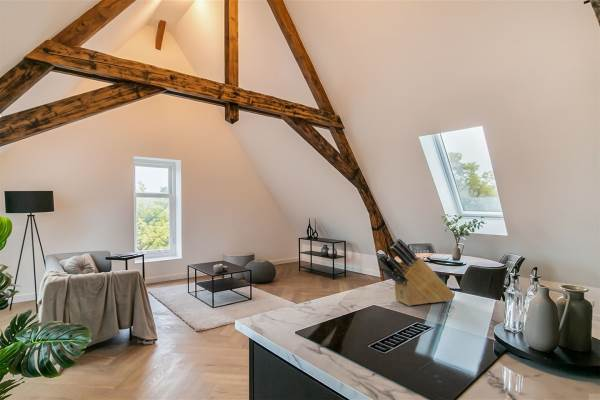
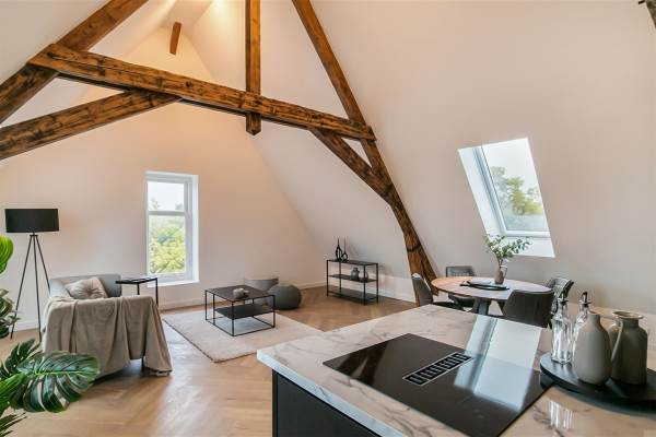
- knife block [378,238,456,307]
